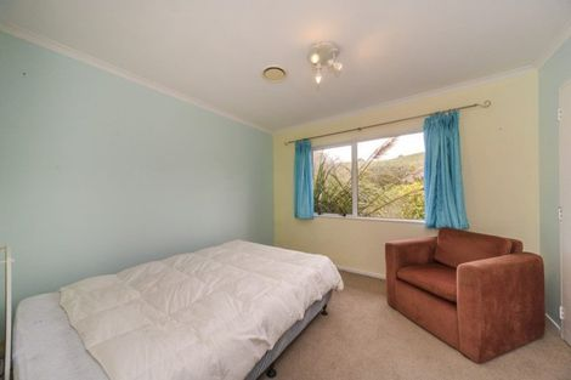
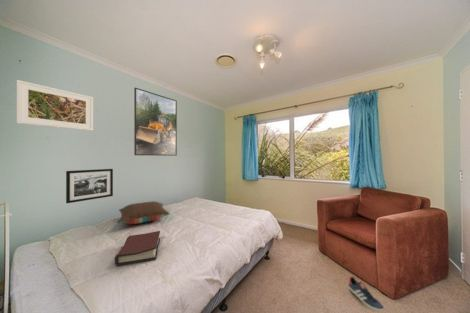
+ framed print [16,79,94,132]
+ sneaker [347,276,385,312]
+ picture frame [65,168,114,204]
+ pillow [116,200,171,225]
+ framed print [133,87,178,157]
+ hardback book [114,230,161,267]
